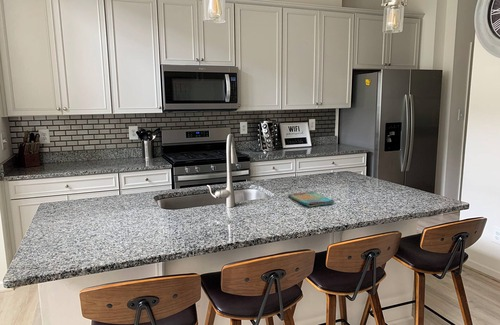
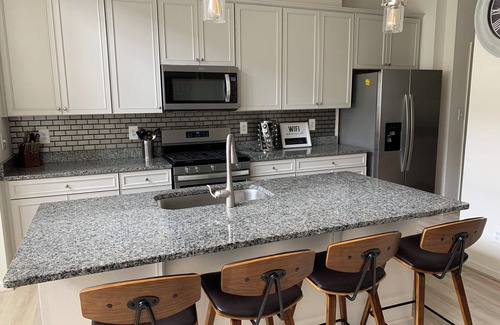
- dish towel [288,190,336,208]
